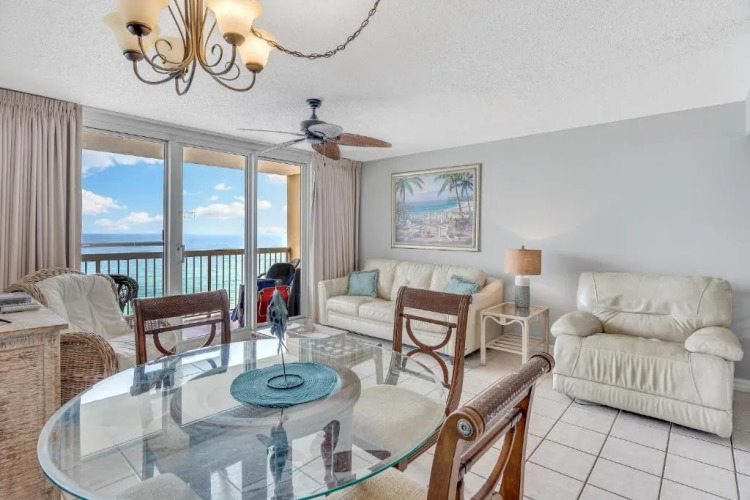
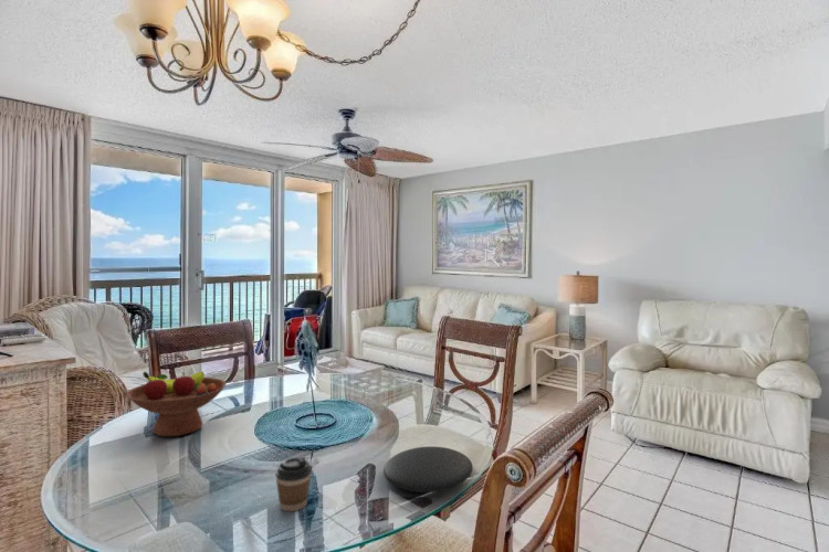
+ fruit bowl [125,370,228,438]
+ coffee cup [274,455,313,512]
+ plate [382,445,474,493]
